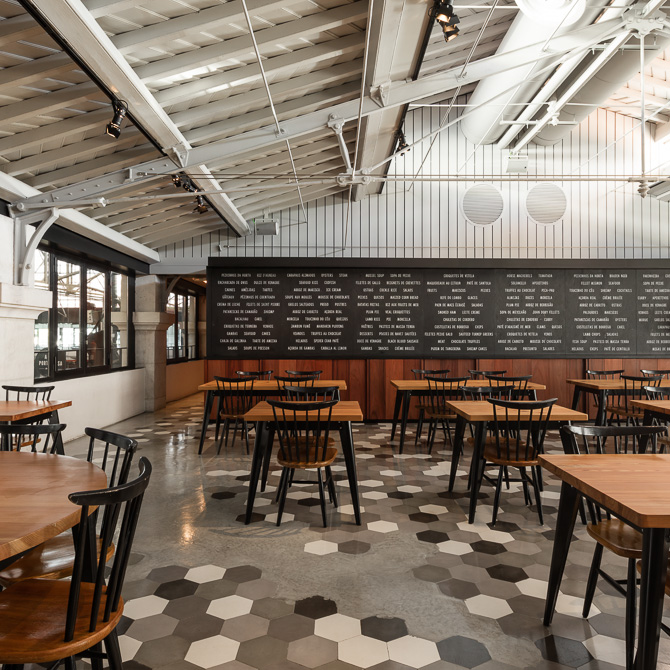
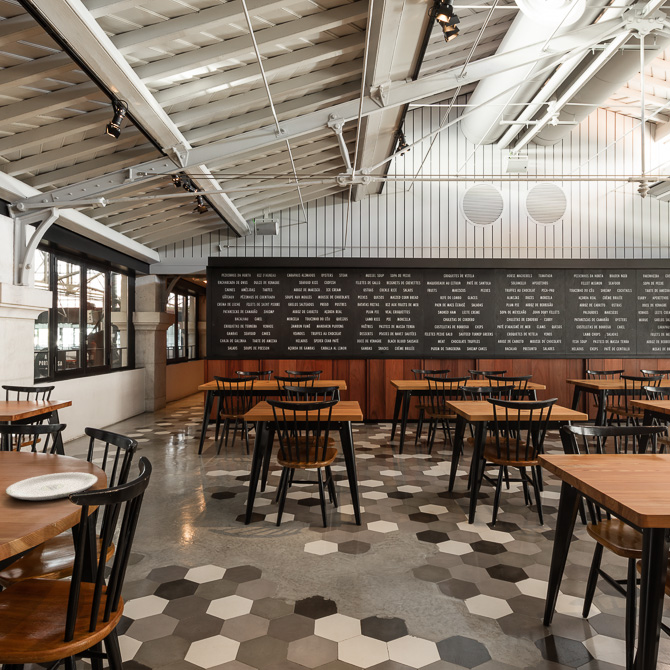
+ plate [5,471,99,501]
